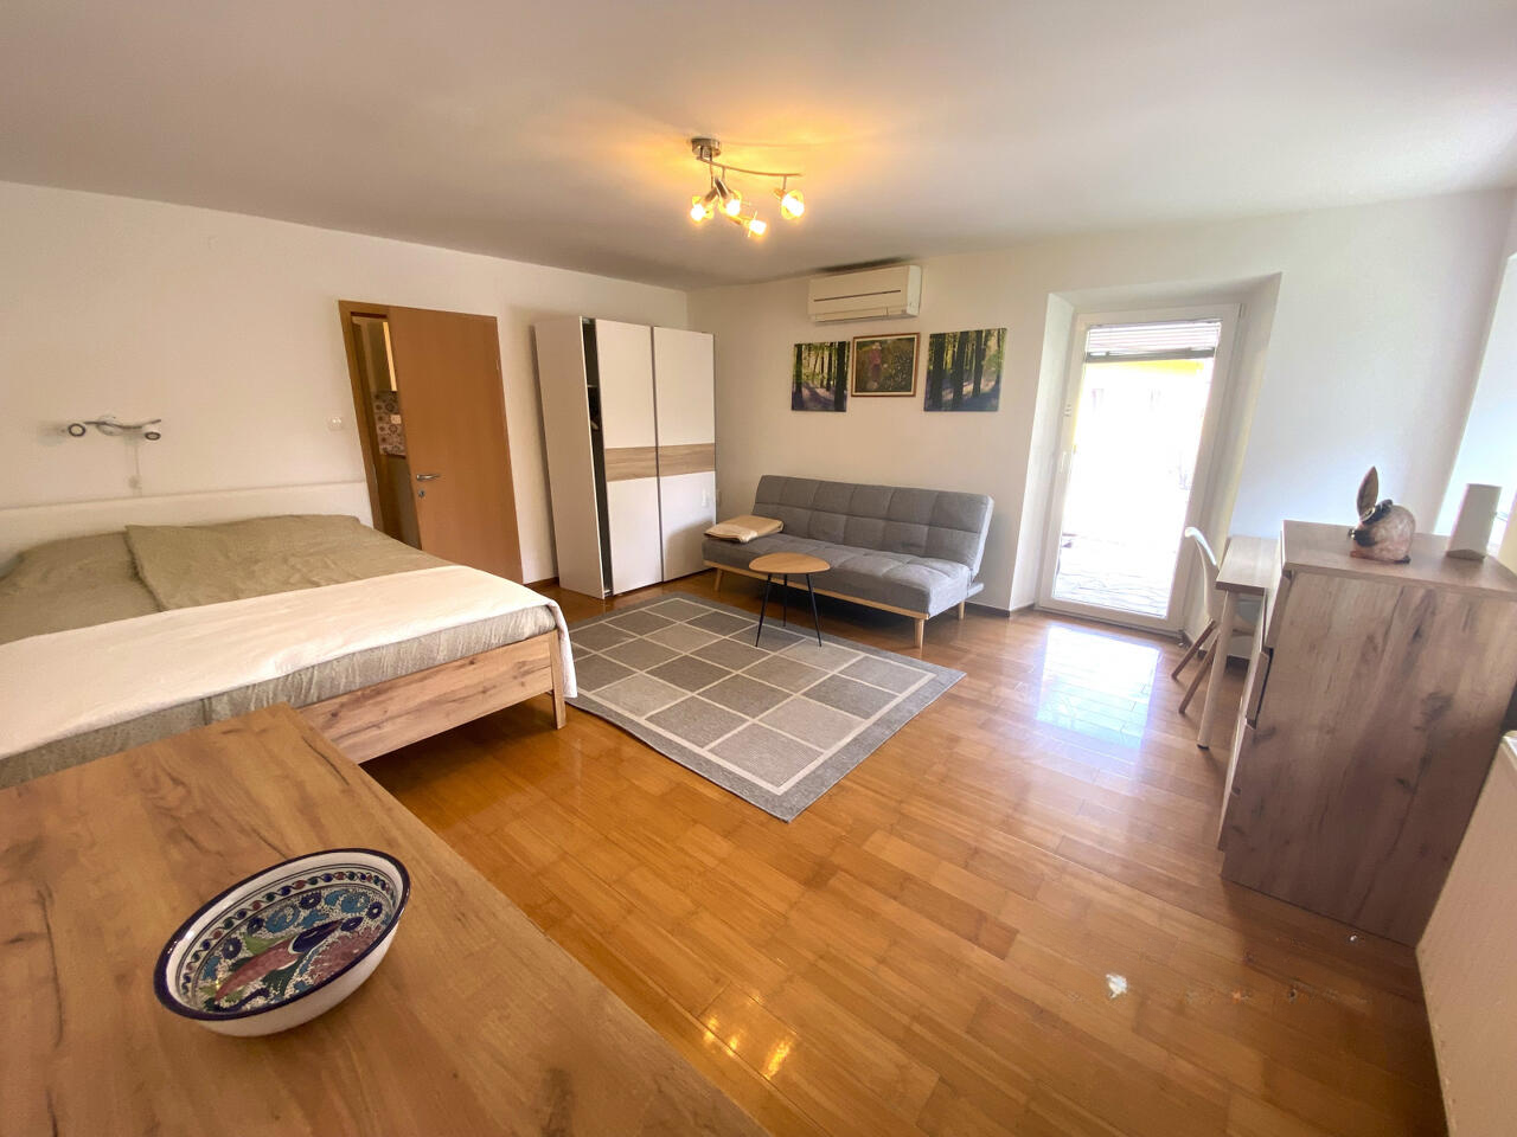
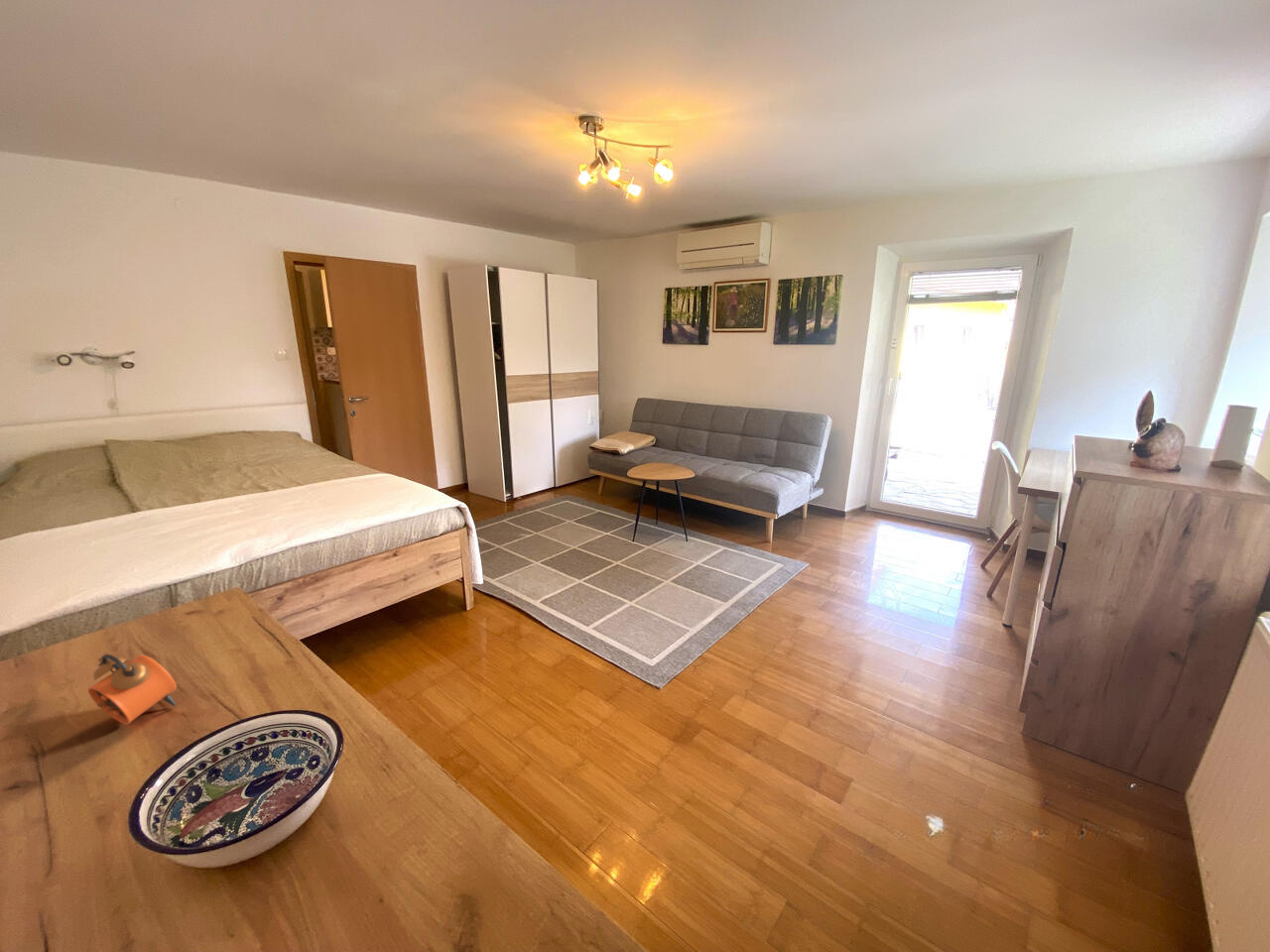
+ alarm clock [86,653,178,726]
